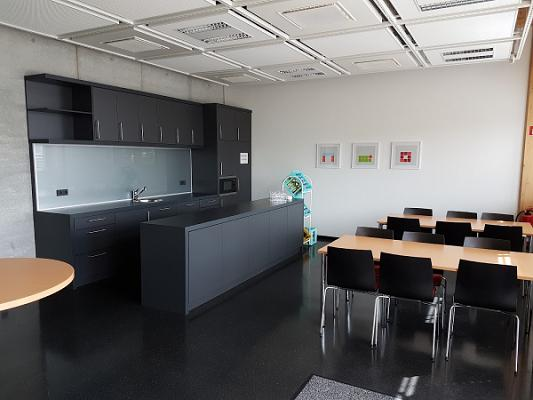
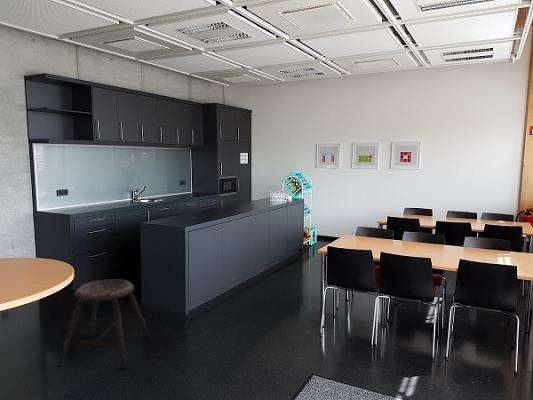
+ stool [57,278,151,370]
